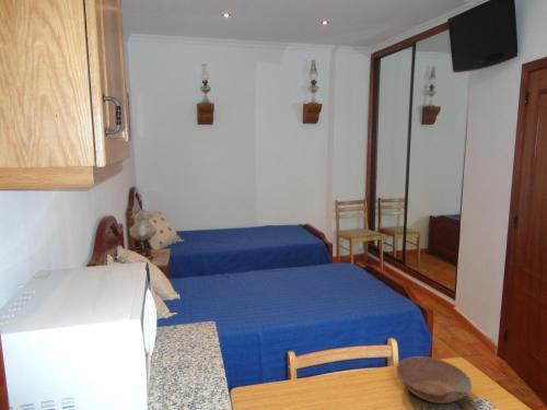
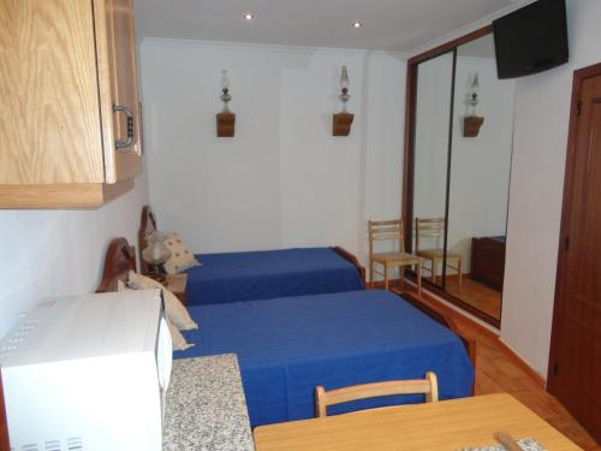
- bowl [395,355,473,405]
